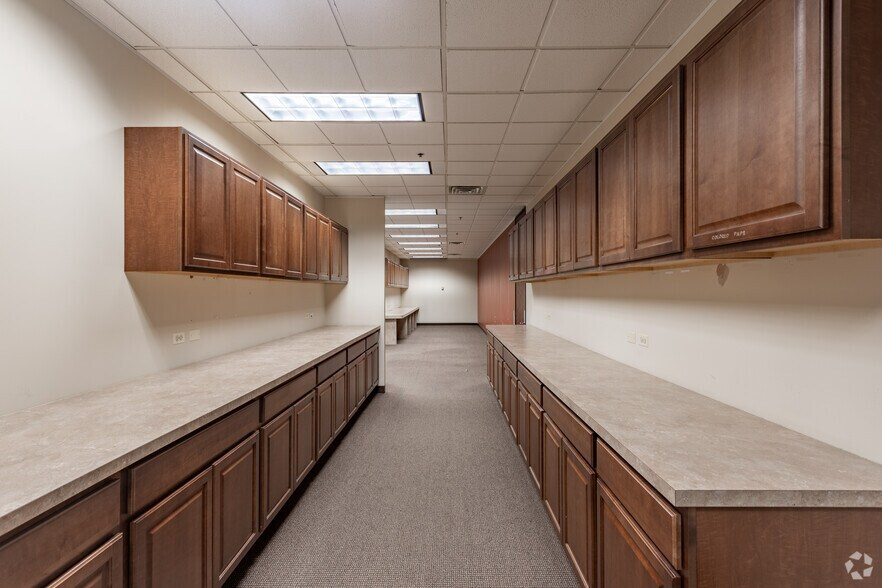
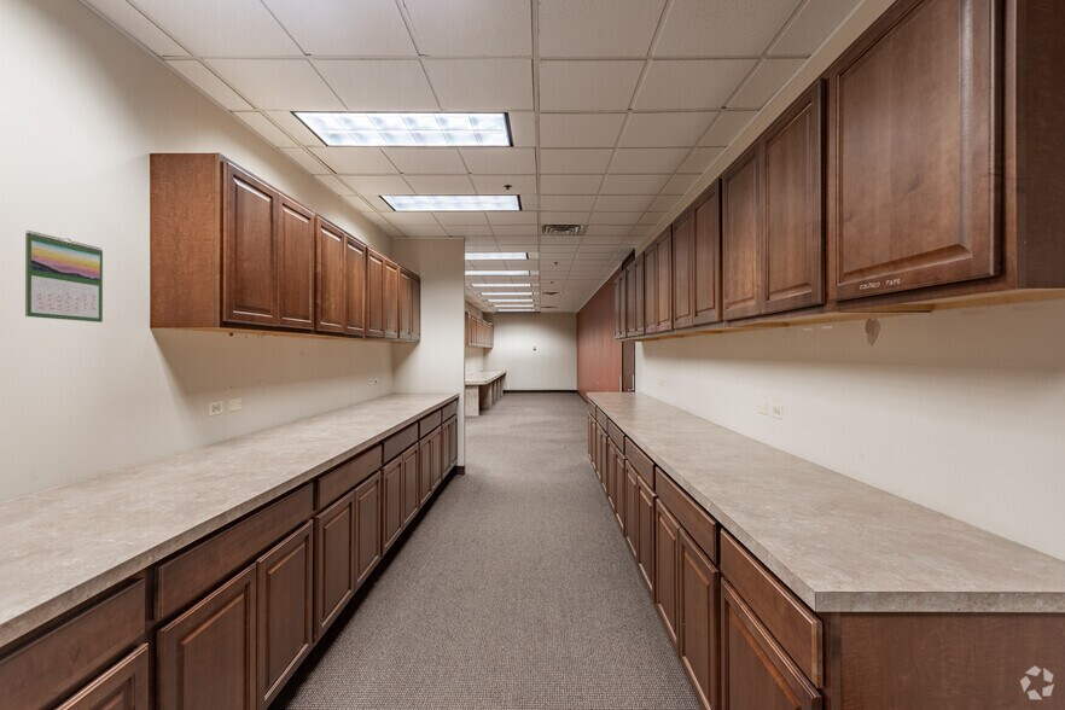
+ calendar [24,229,104,324]
